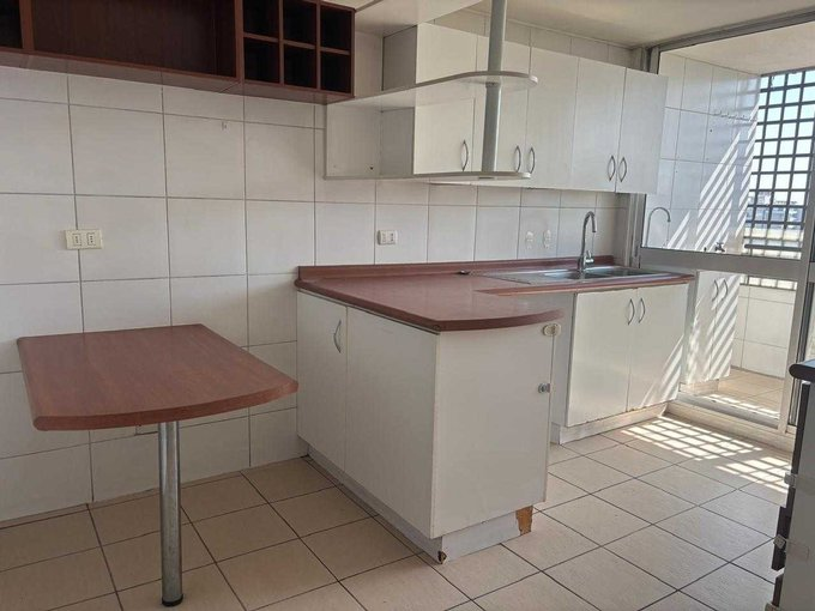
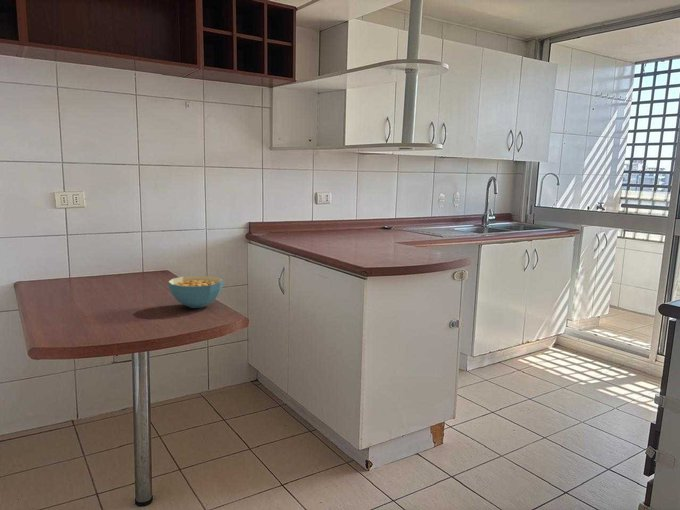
+ cereal bowl [167,275,224,309]
